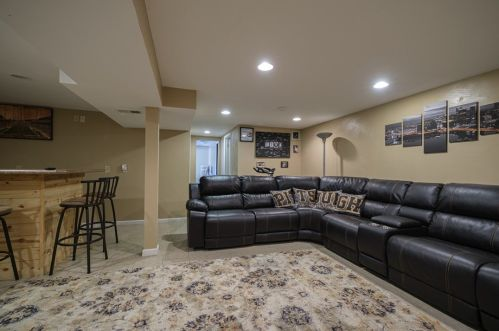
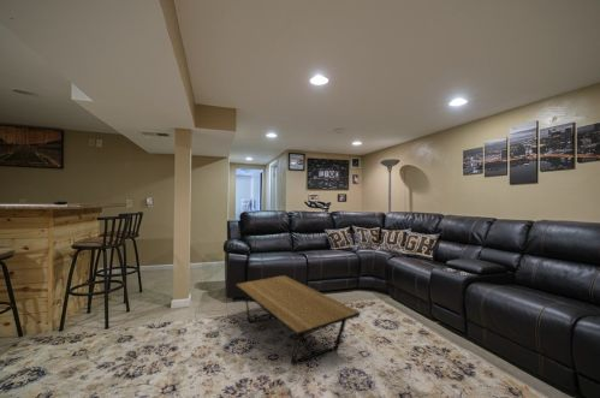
+ coffee table [234,274,362,368]
